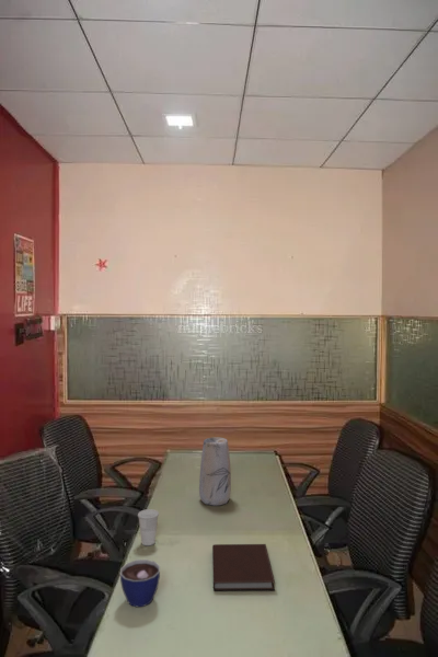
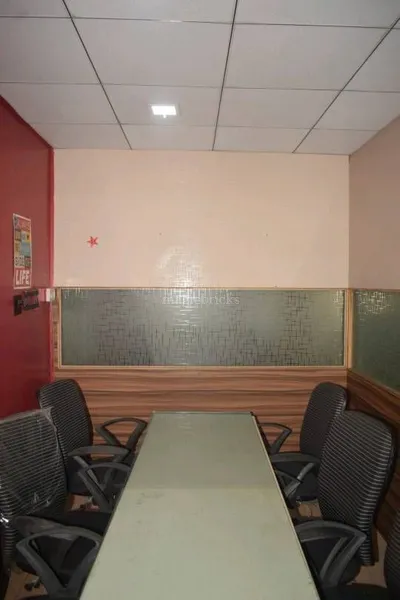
- cup [137,508,160,546]
- cup [119,558,161,608]
- notebook [211,543,276,592]
- vase [198,436,232,507]
